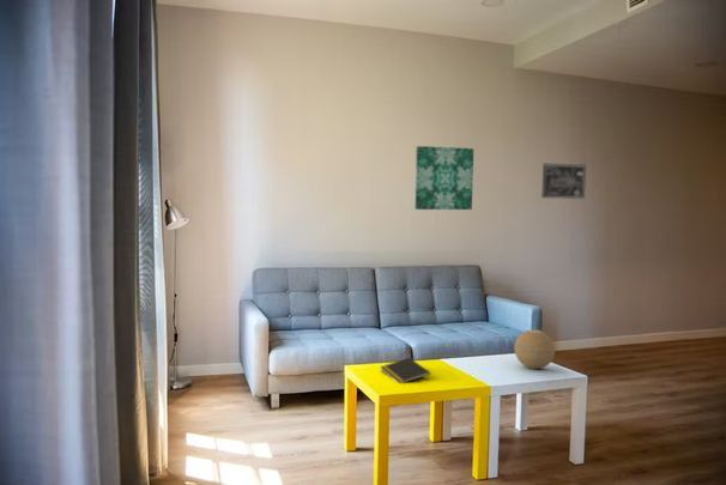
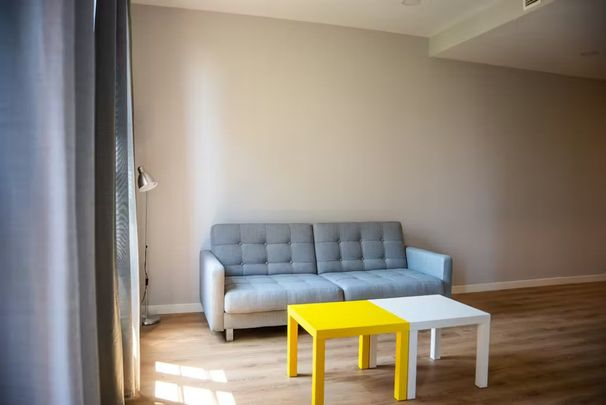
- notepad [379,357,431,384]
- wall art [540,163,587,200]
- decorative orb [513,328,556,370]
- wall art [415,145,474,211]
